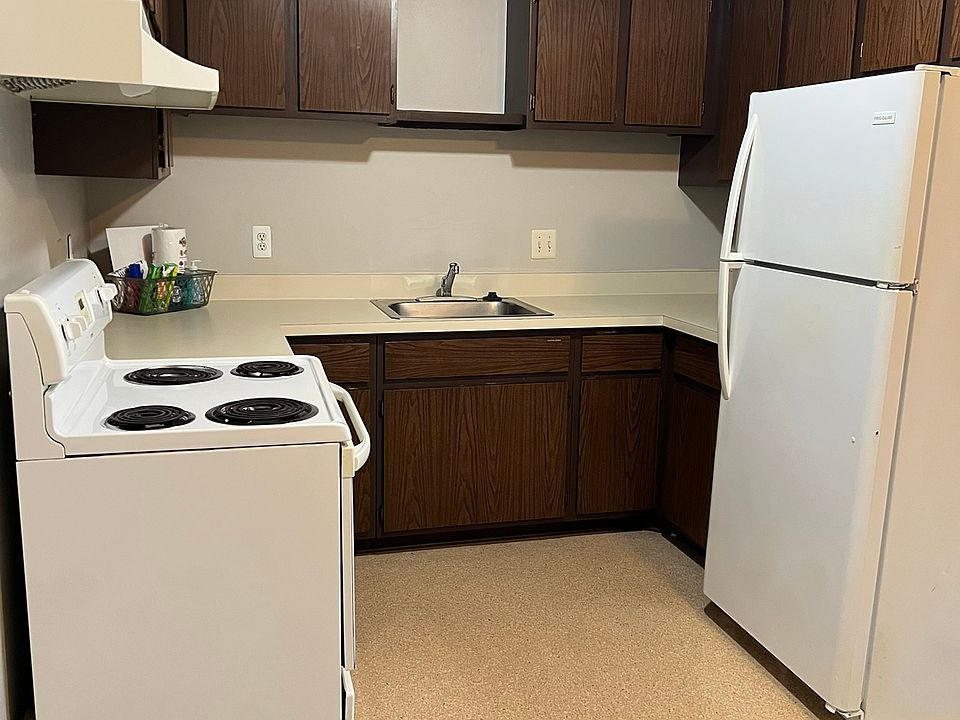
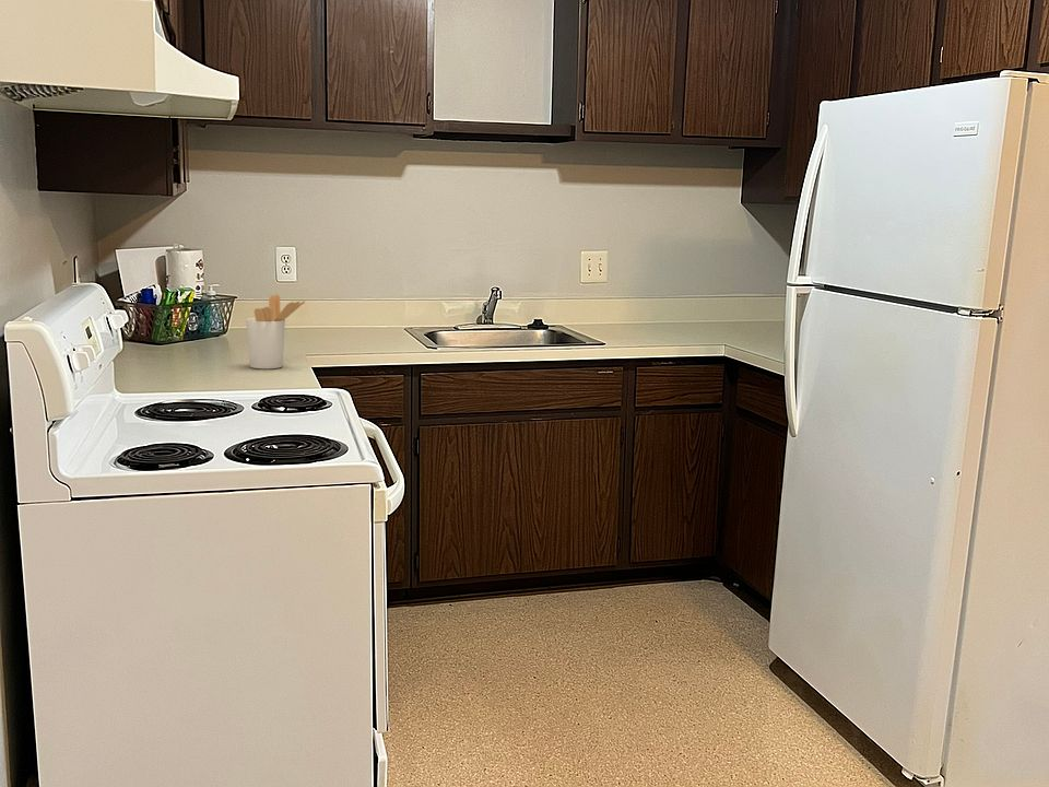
+ utensil holder [245,294,306,369]
